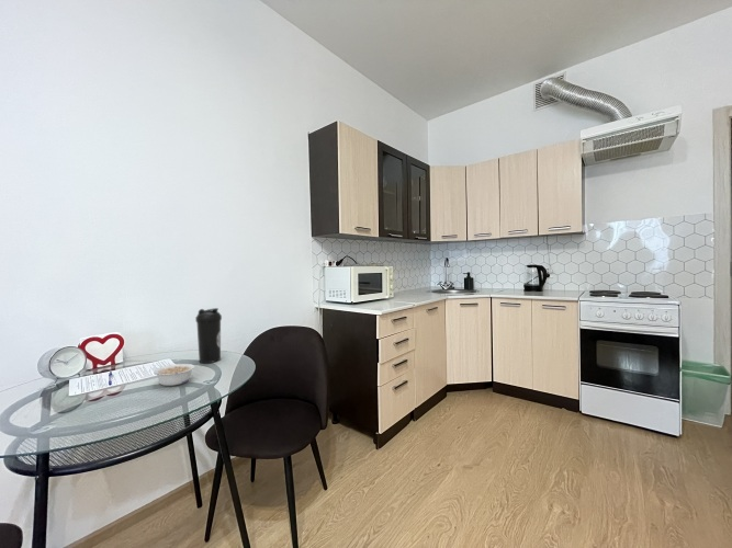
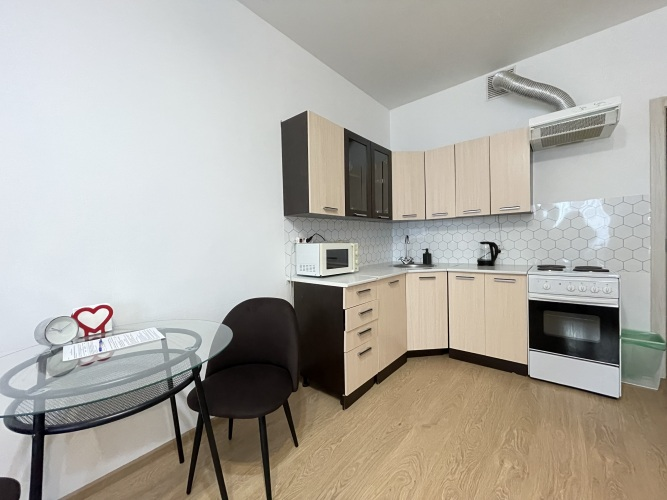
- water bottle [194,307,223,364]
- legume [153,363,195,387]
